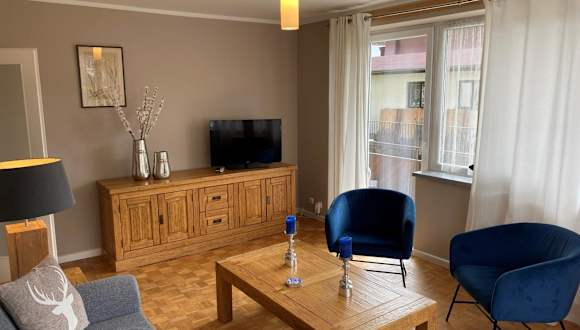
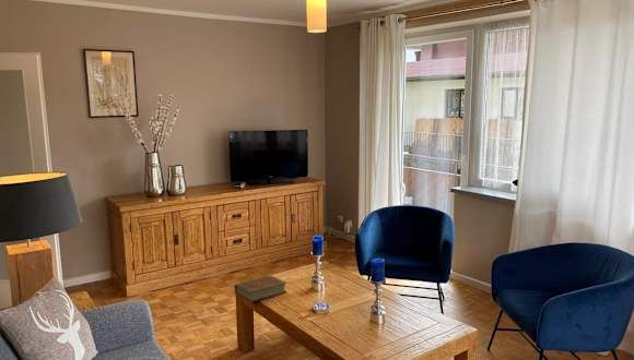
+ book [233,274,287,303]
